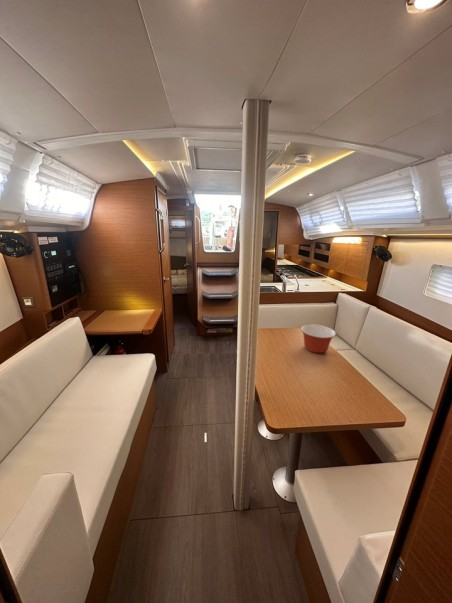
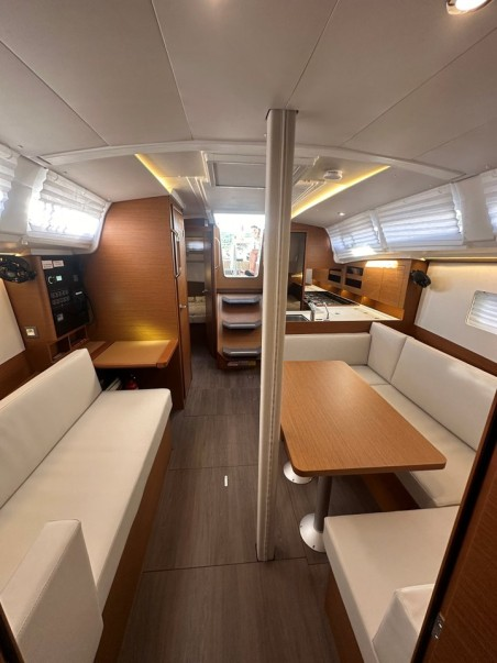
- mixing bowl [300,323,337,354]
